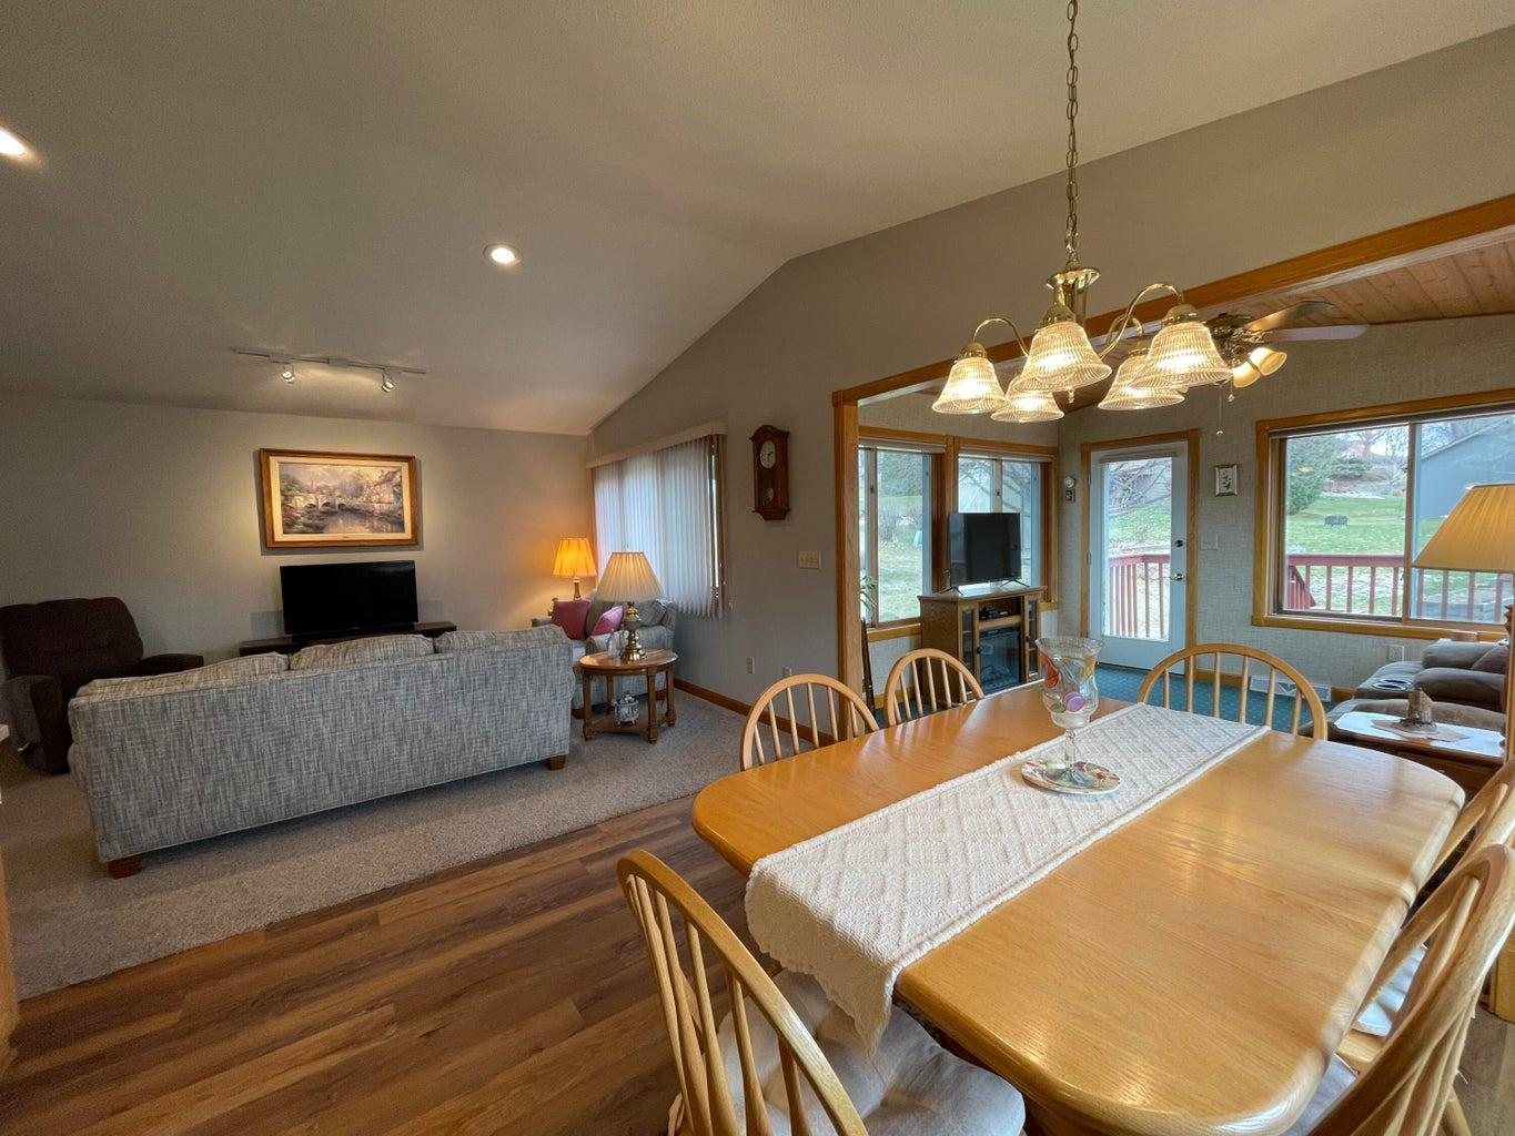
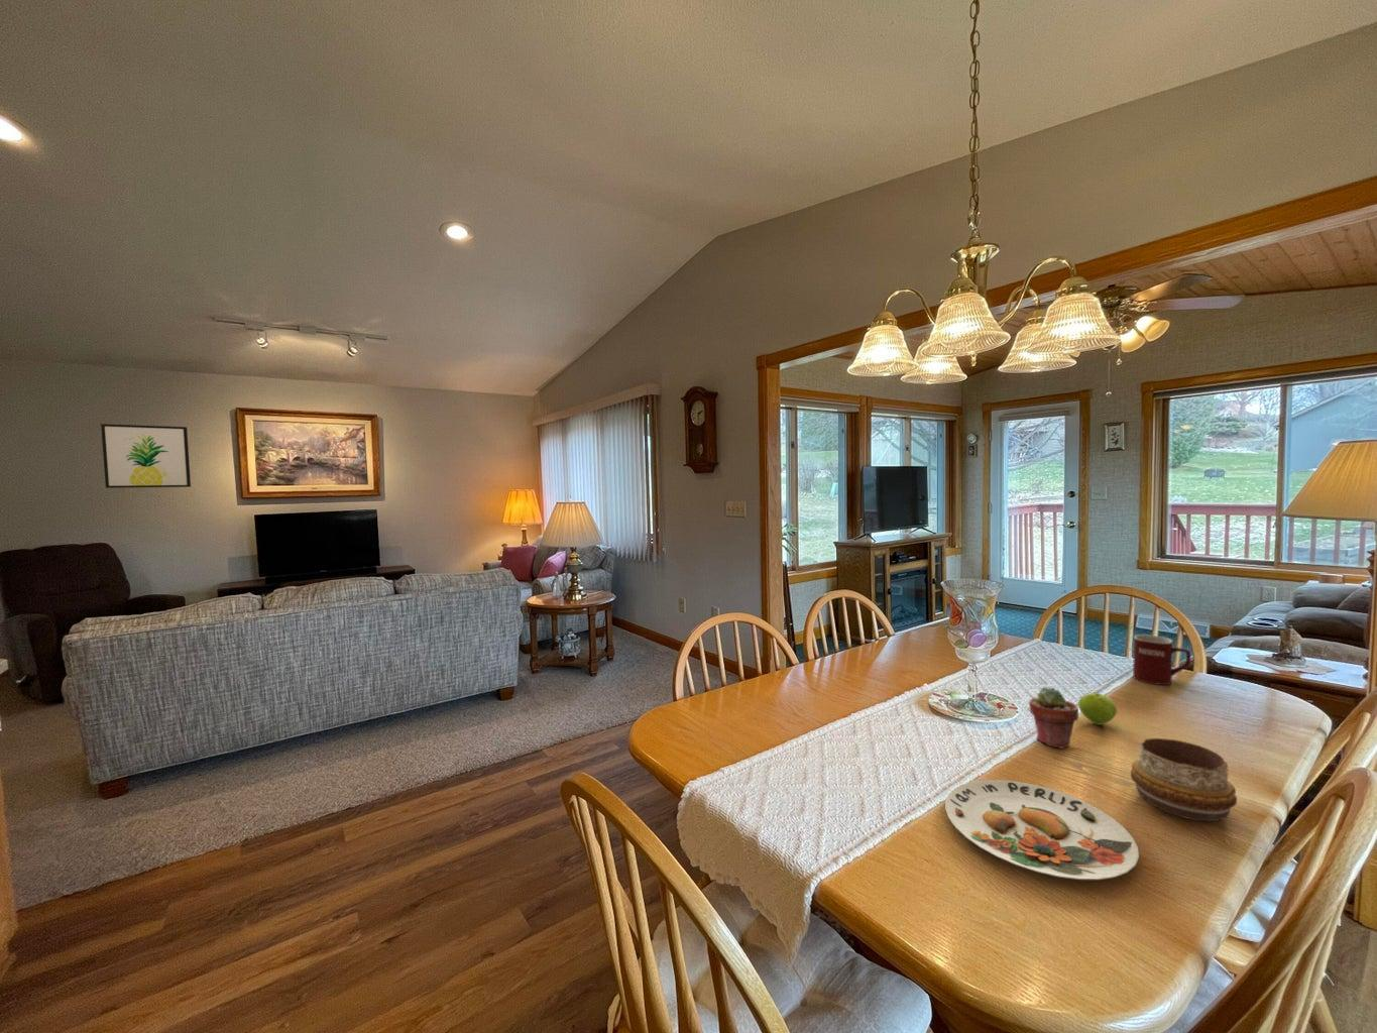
+ apple [1078,690,1118,726]
+ plate [944,779,1140,881]
+ mug [1132,634,1191,686]
+ wall art [100,423,192,489]
+ potted succulent [1028,686,1080,750]
+ decorative bowl [1130,738,1238,822]
